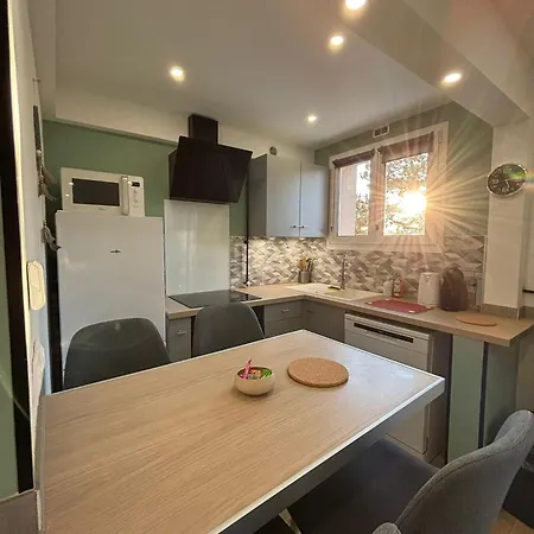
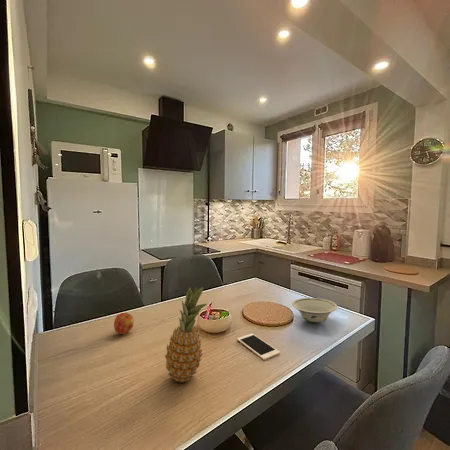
+ pineapple [164,286,208,384]
+ cell phone [236,333,281,361]
+ bowl [291,297,339,324]
+ apple [113,312,135,335]
